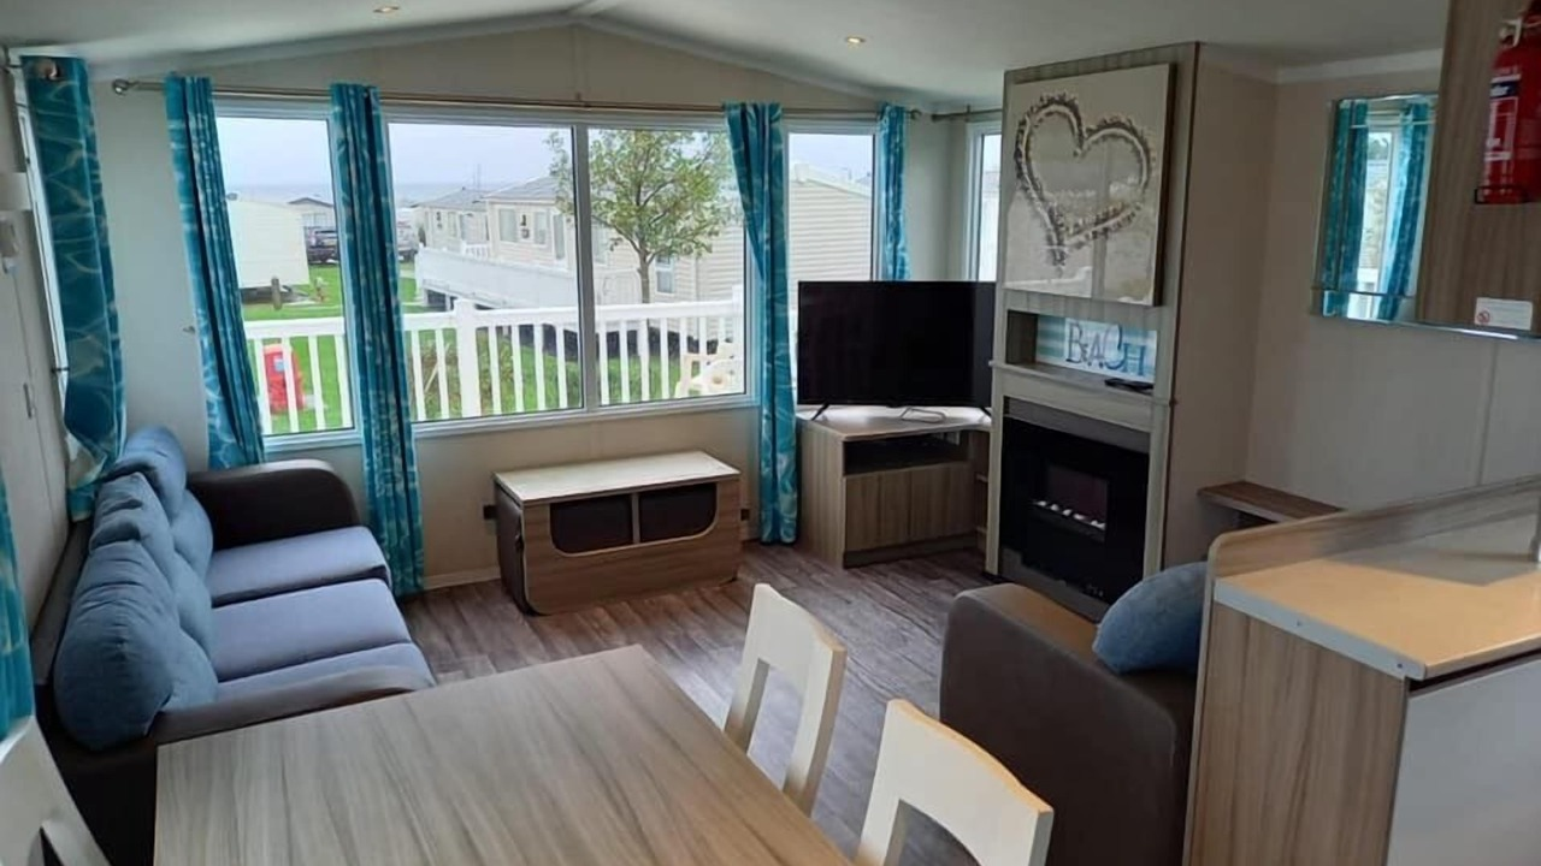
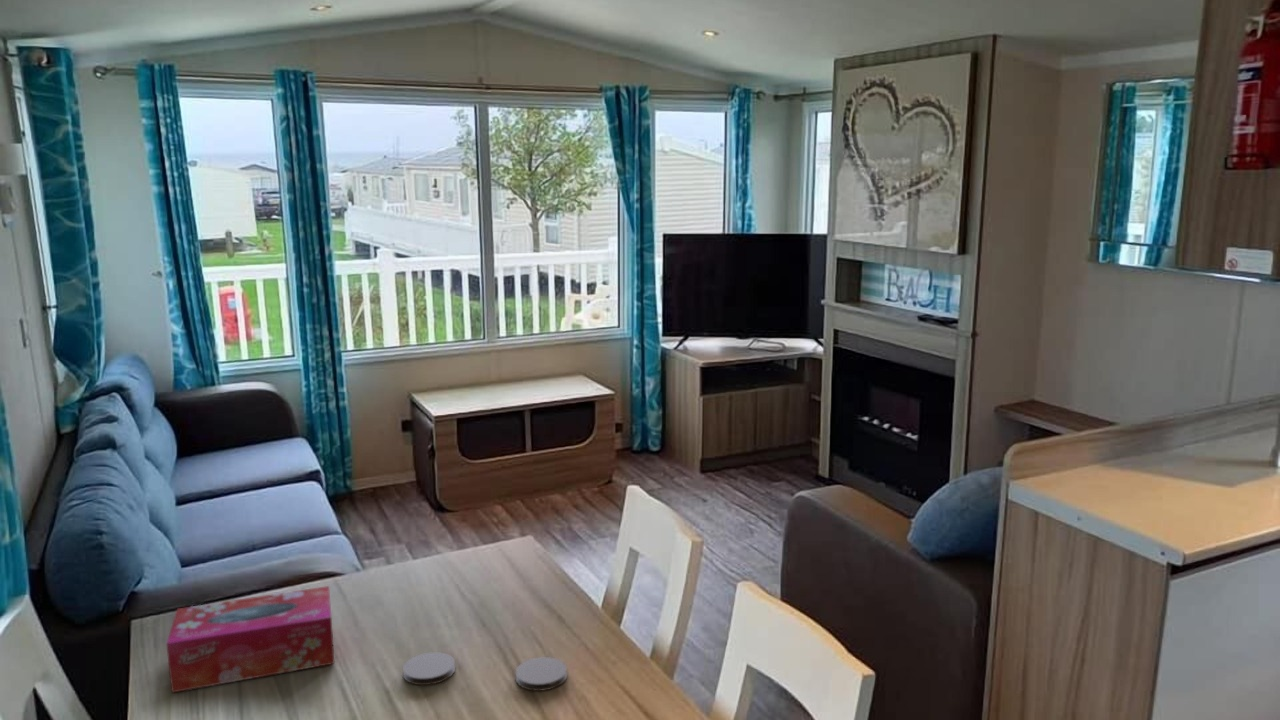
+ coaster [515,656,568,692]
+ coaster [402,651,456,686]
+ tissue box [165,585,336,694]
